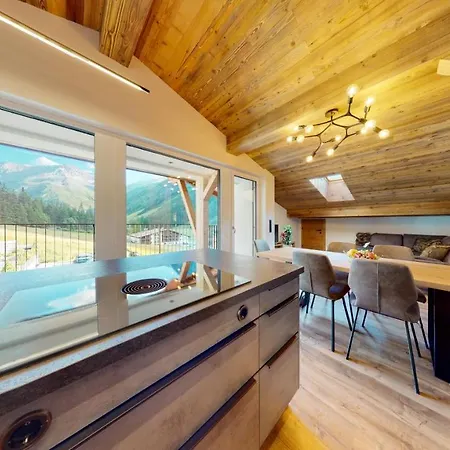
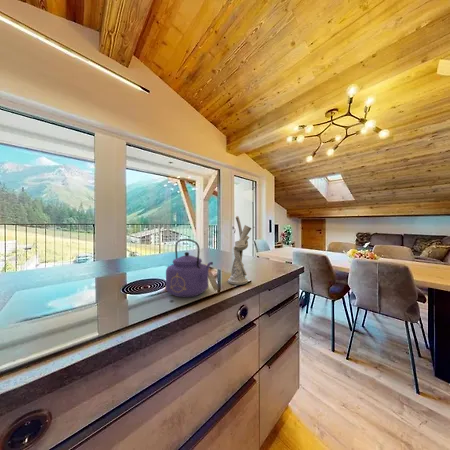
+ kettle [165,238,214,298]
+ utensil holder [227,215,252,285]
